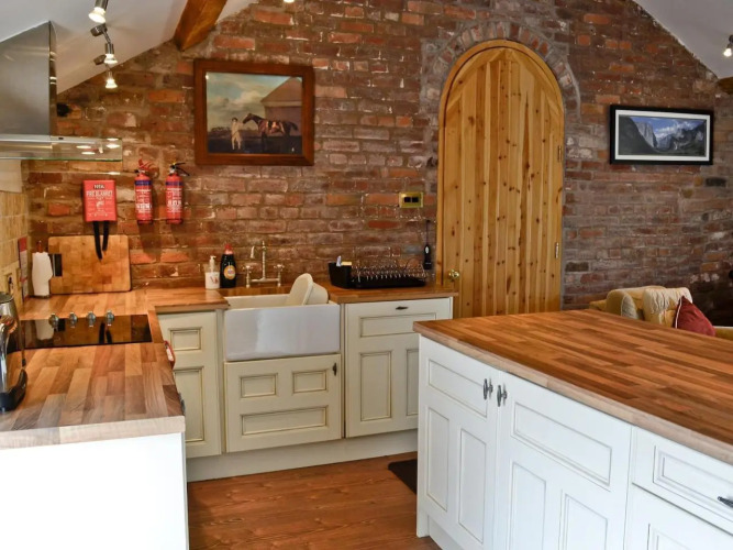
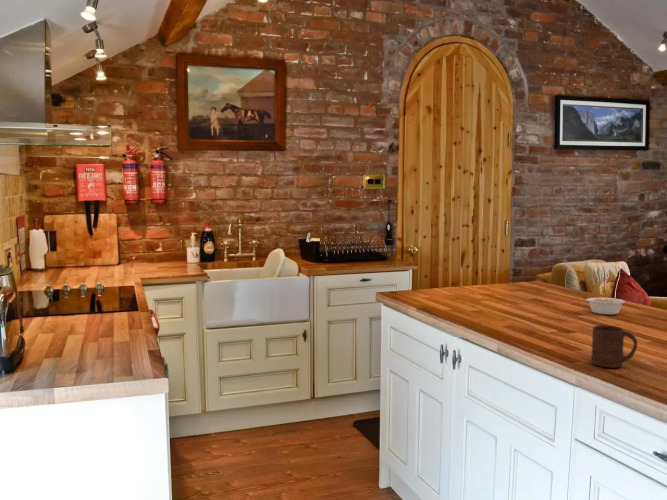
+ legume [586,297,633,315]
+ cup [591,324,638,369]
